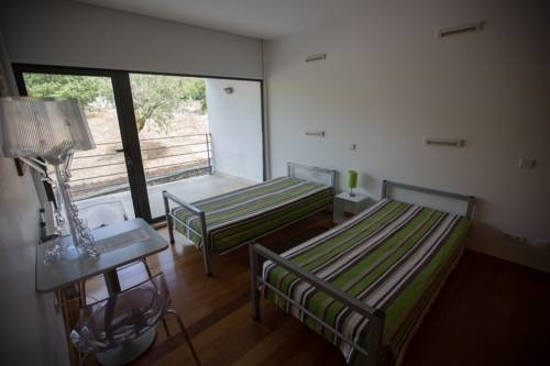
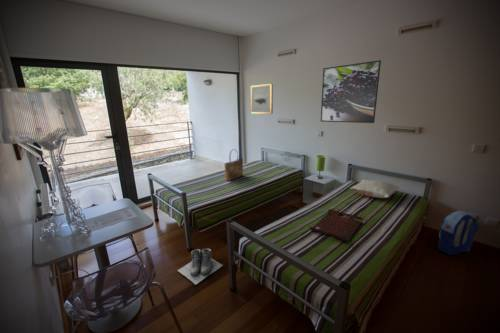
+ wall art [250,83,274,114]
+ tote bag [224,148,244,182]
+ boots [177,248,224,286]
+ serving tray [308,208,363,243]
+ pillow [349,179,400,199]
+ backpack [437,210,480,256]
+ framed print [320,59,382,124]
